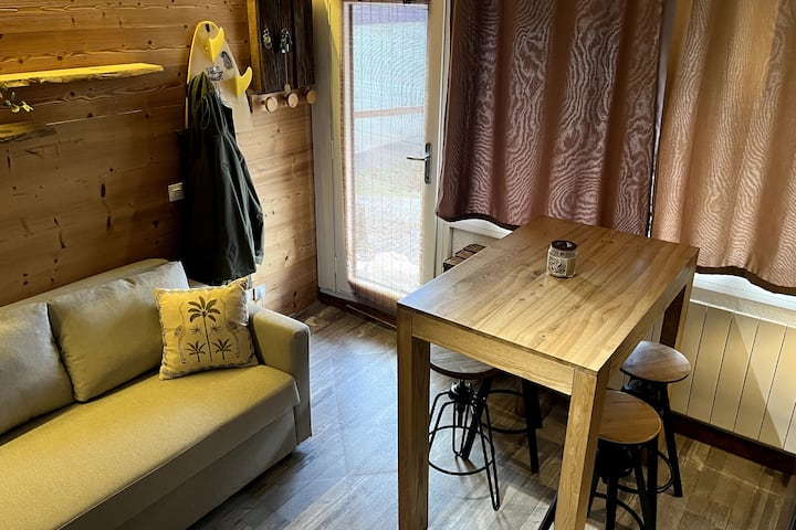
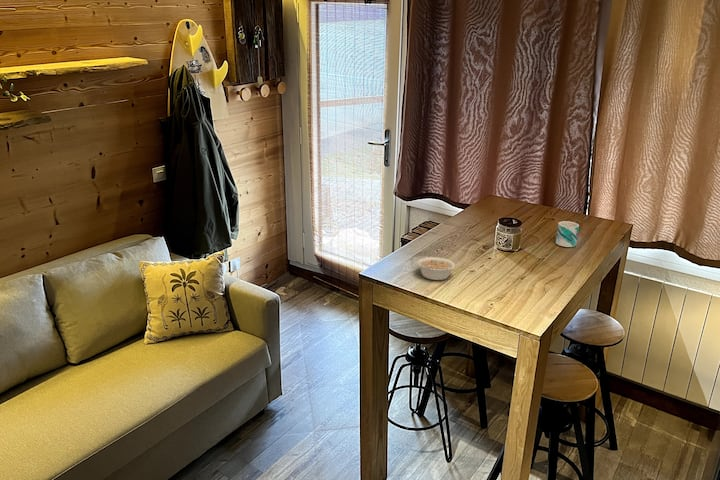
+ legume [416,256,456,281]
+ mug [555,220,580,248]
